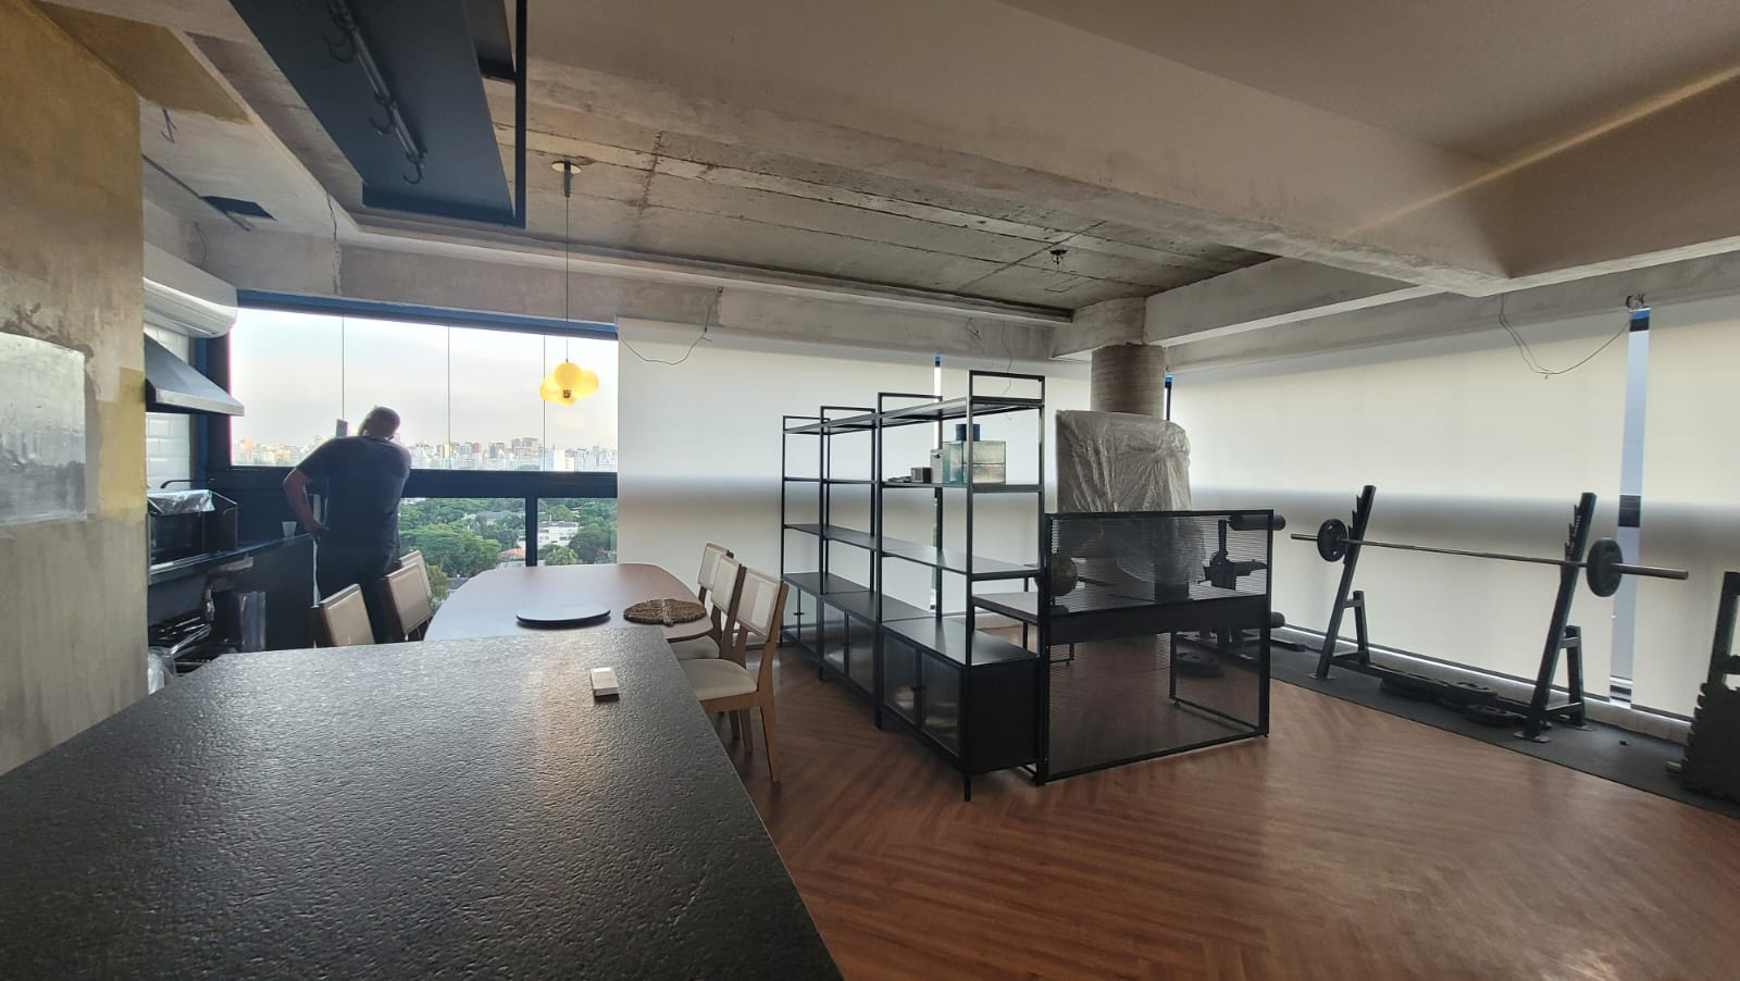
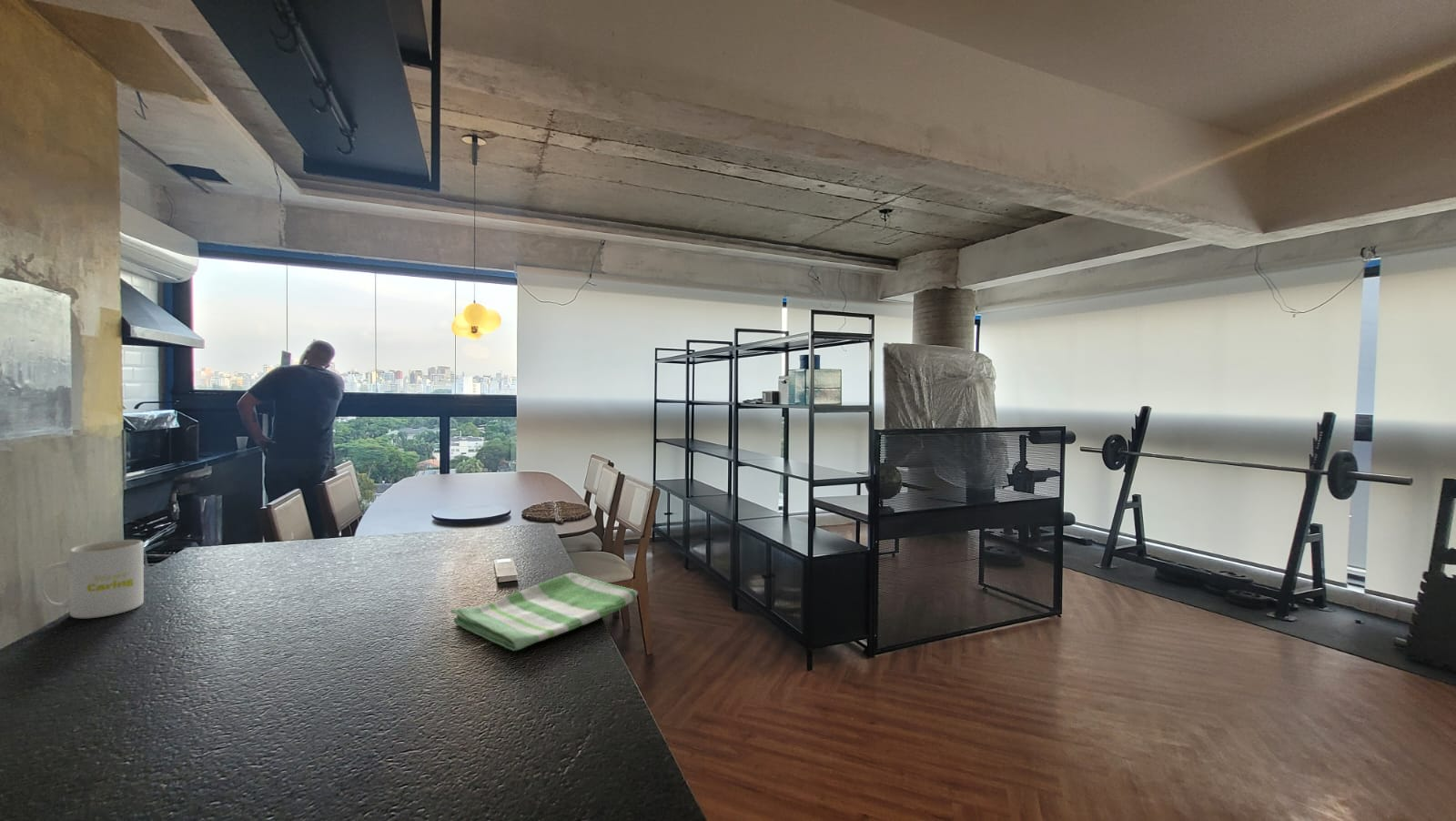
+ dish towel [450,573,639,652]
+ mug [37,539,145,619]
